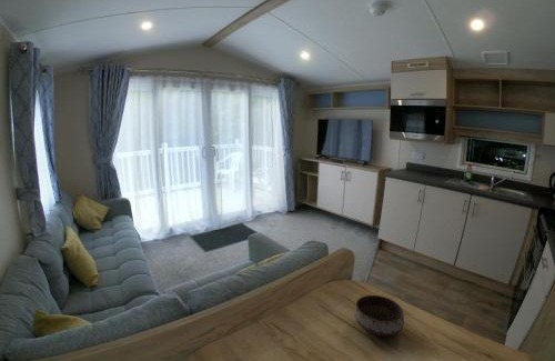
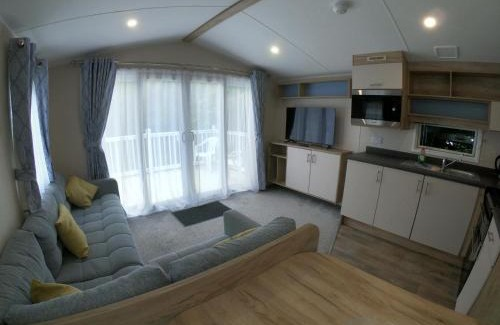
- bowl [353,294,405,337]
